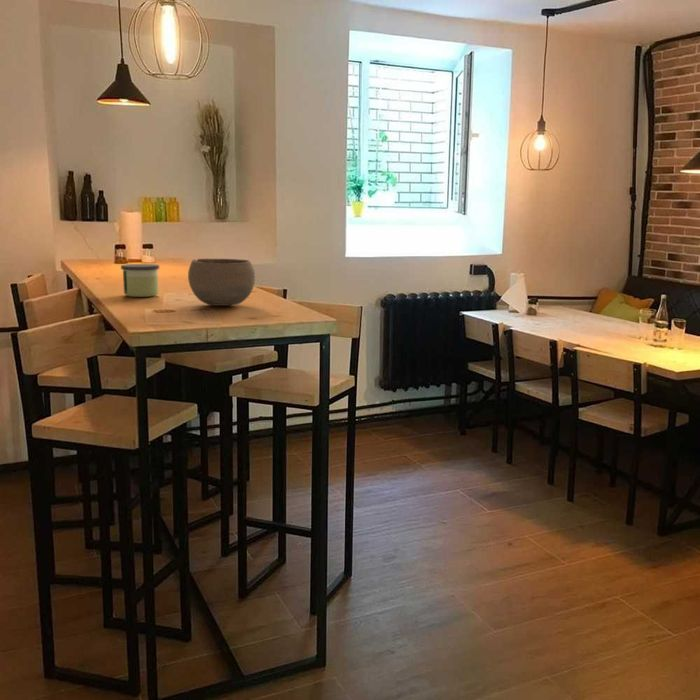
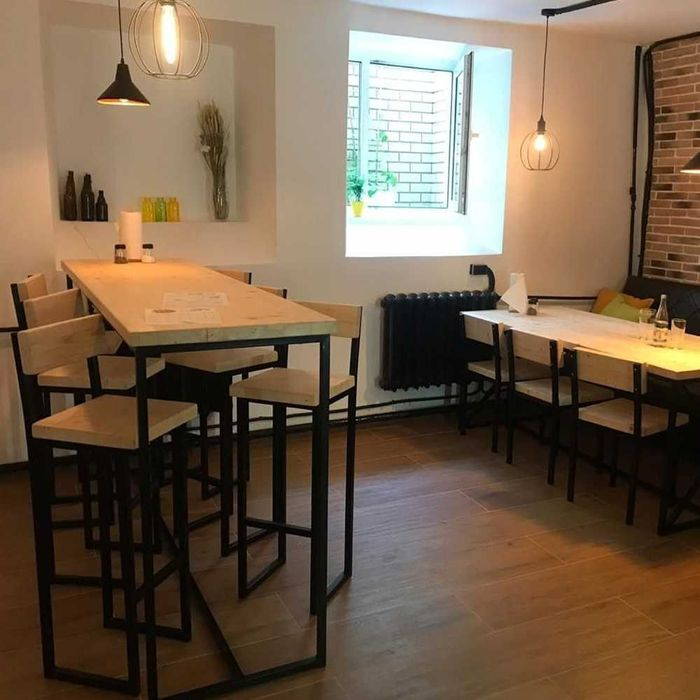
- bowl [187,258,256,307]
- candle [120,263,160,298]
